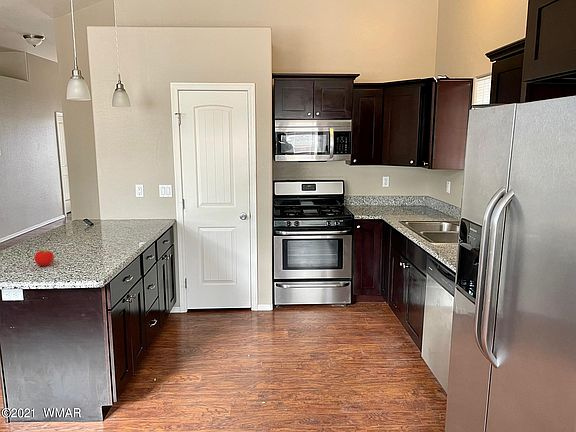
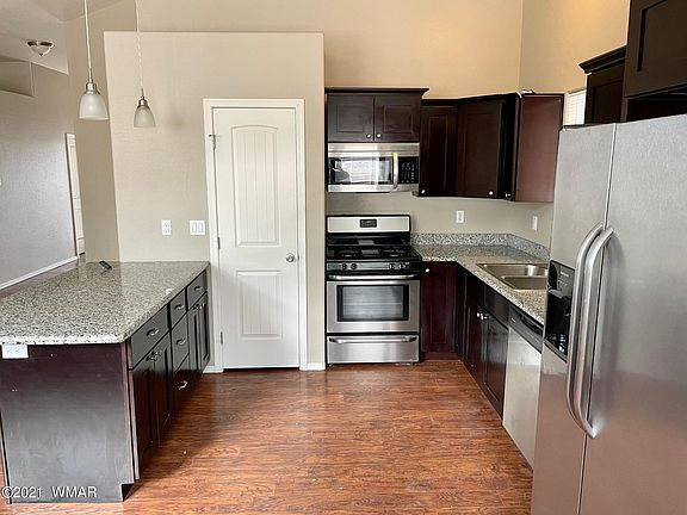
- fruit [33,248,55,267]
